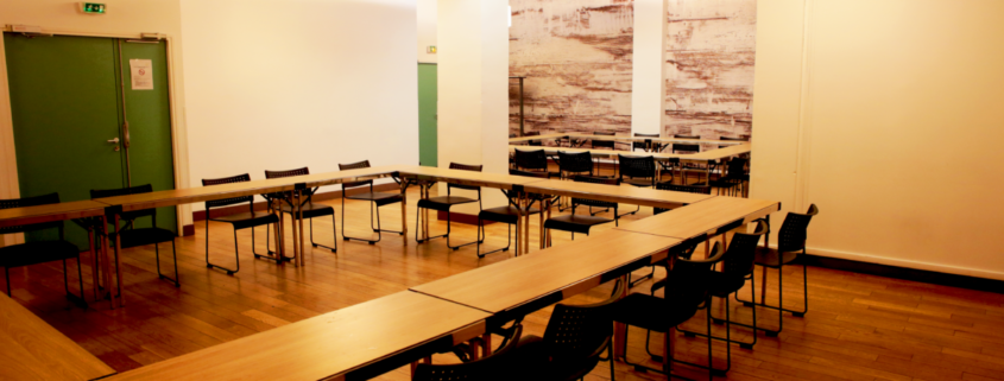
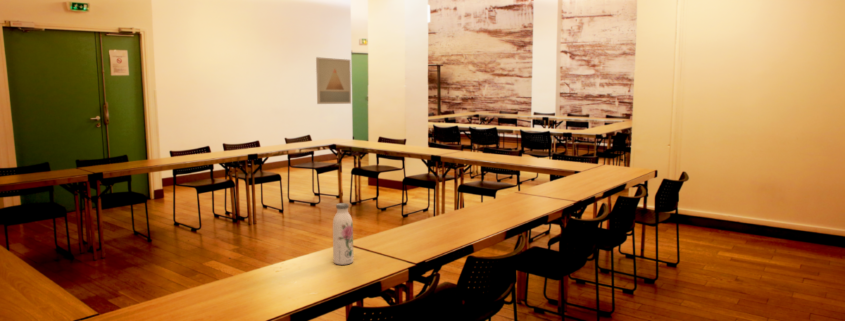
+ wall art [315,56,352,105]
+ water bottle [332,202,354,266]
